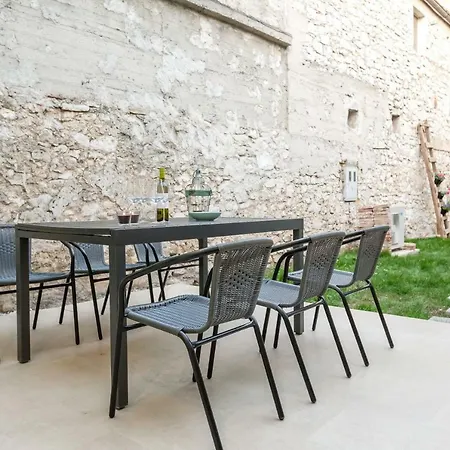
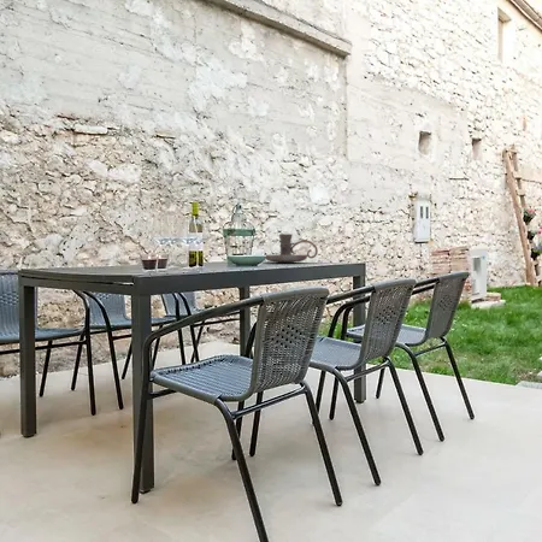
+ candle holder [264,232,319,264]
